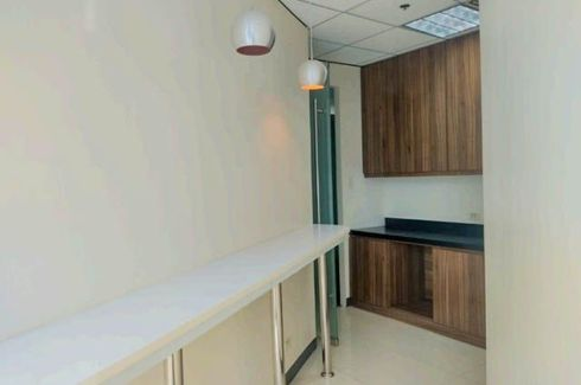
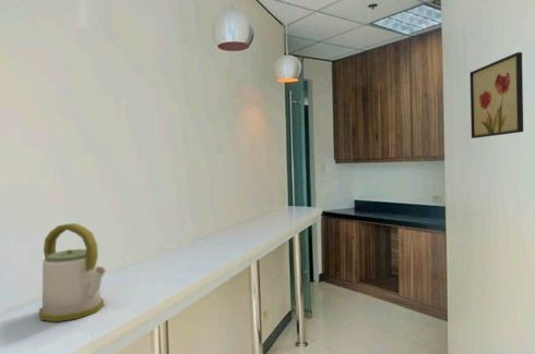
+ kettle [38,222,107,322]
+ wall art [469,51,524,139]
